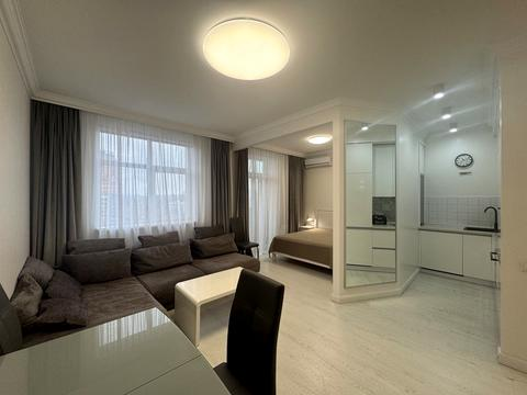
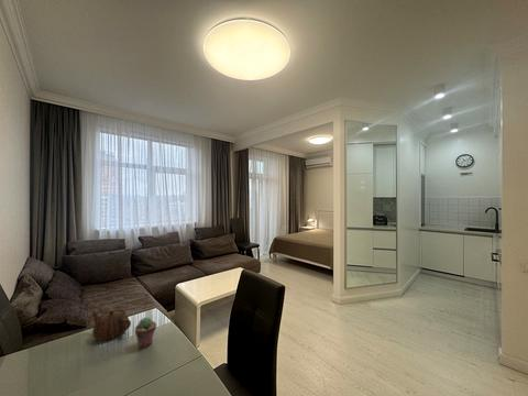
+ teapot [90,308,132,342]
+ potted succulent [133,316,157,349]
